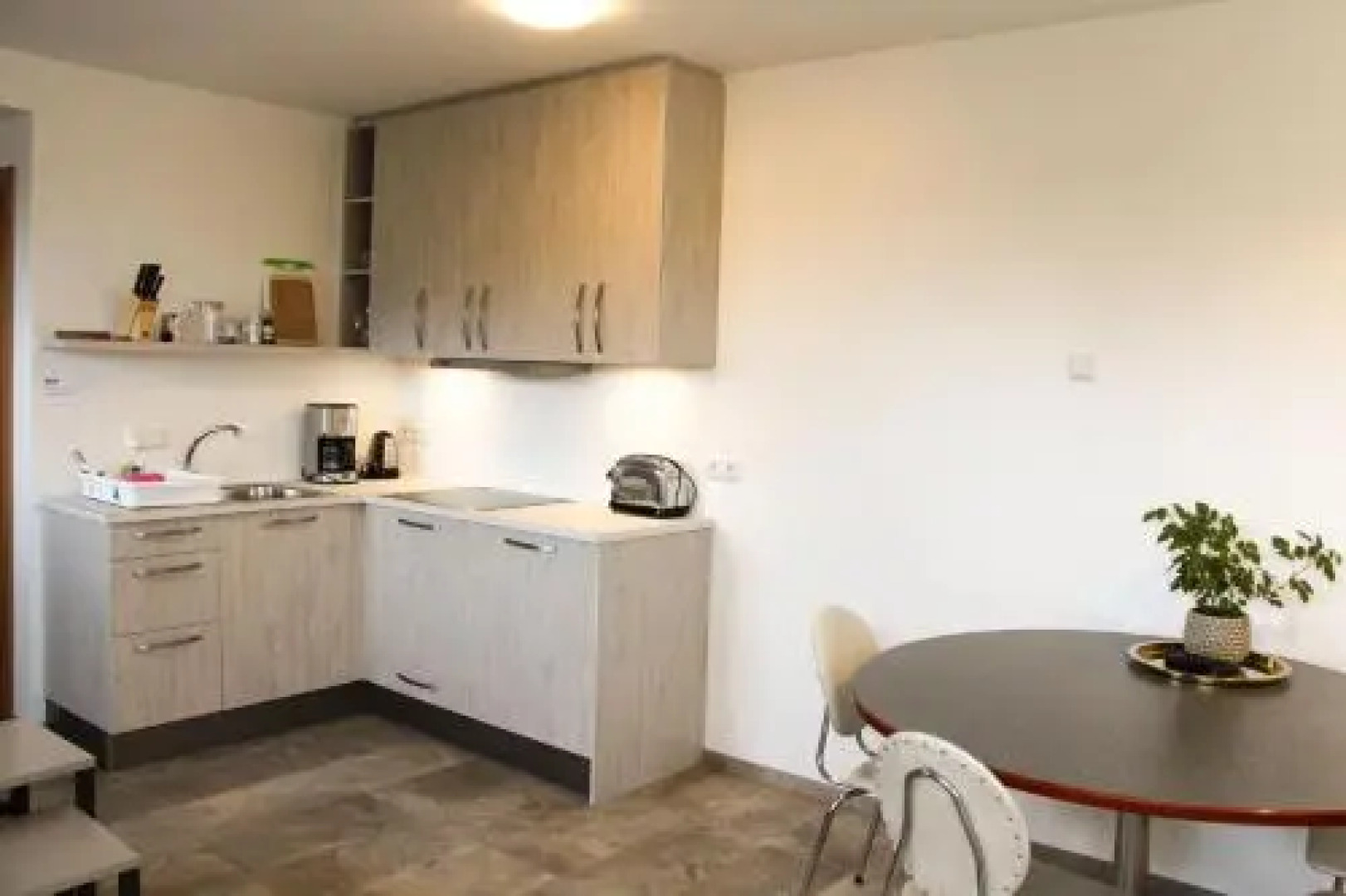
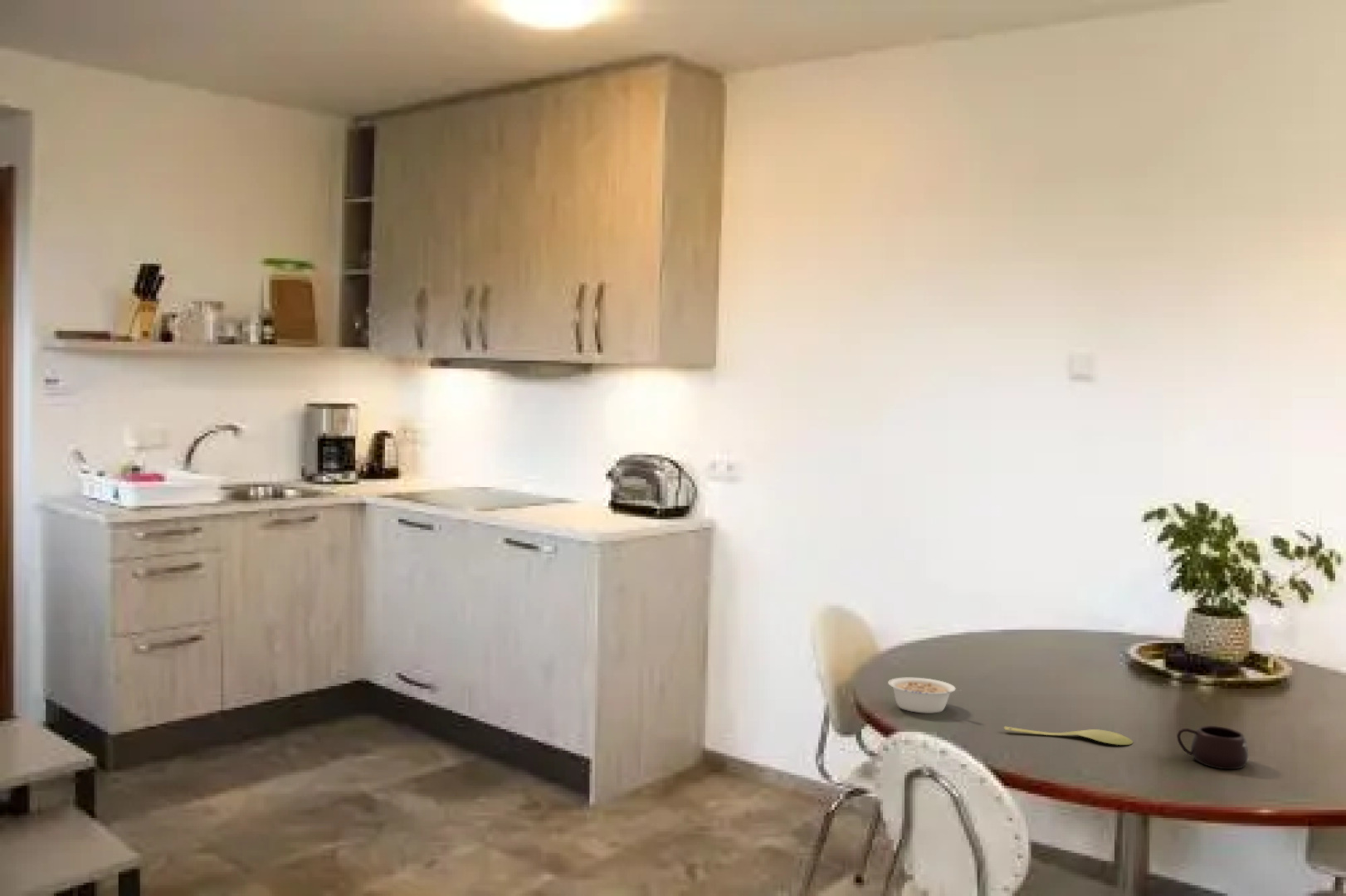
+ mug [1176,725,1250,770]
+ legume [887,677,961,714]
+ spoon [1003,726,1134,746]
